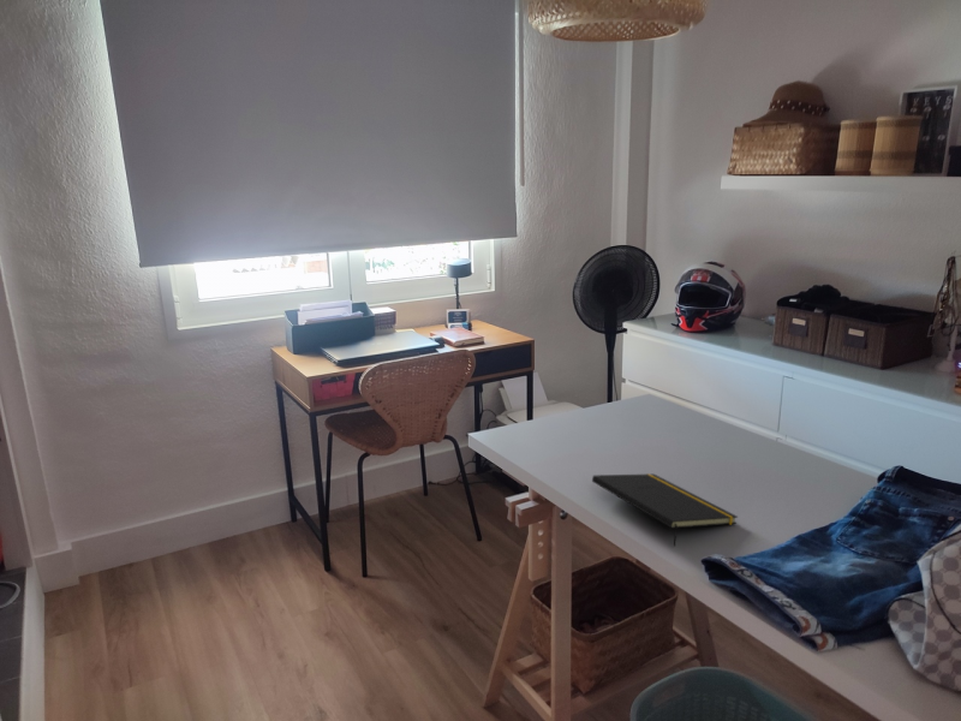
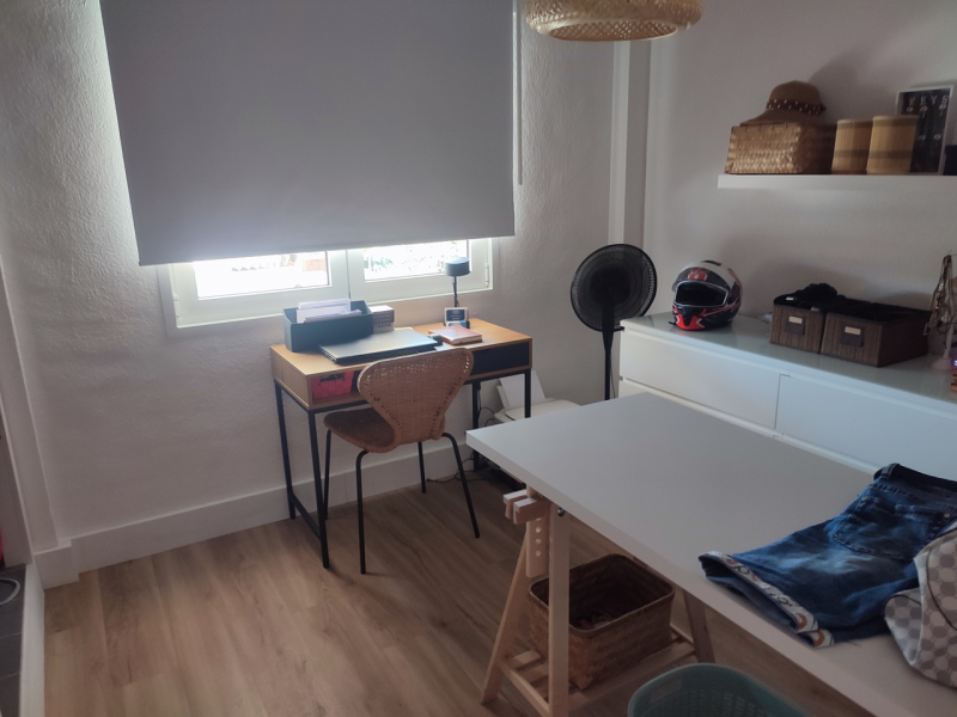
- notepad [591,472,739,548]
